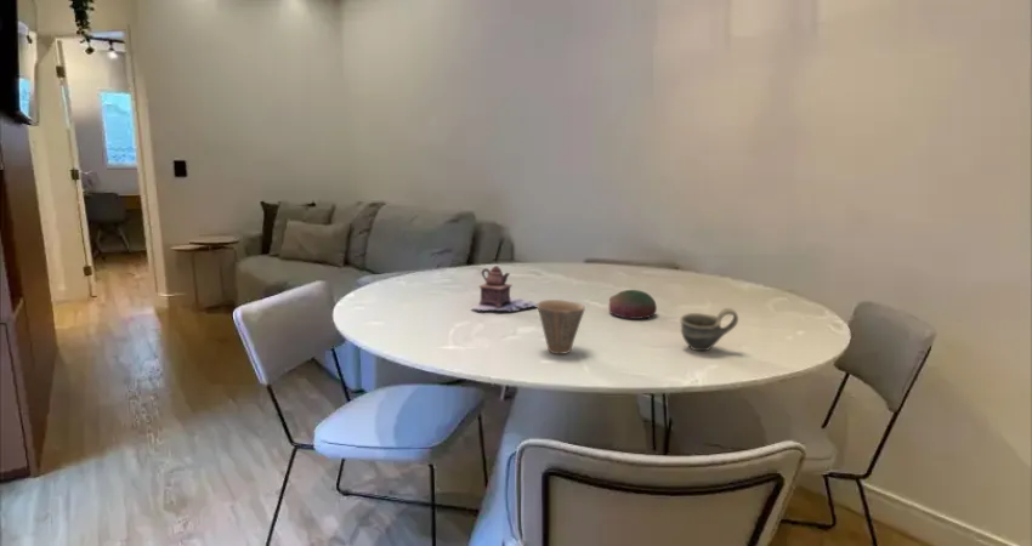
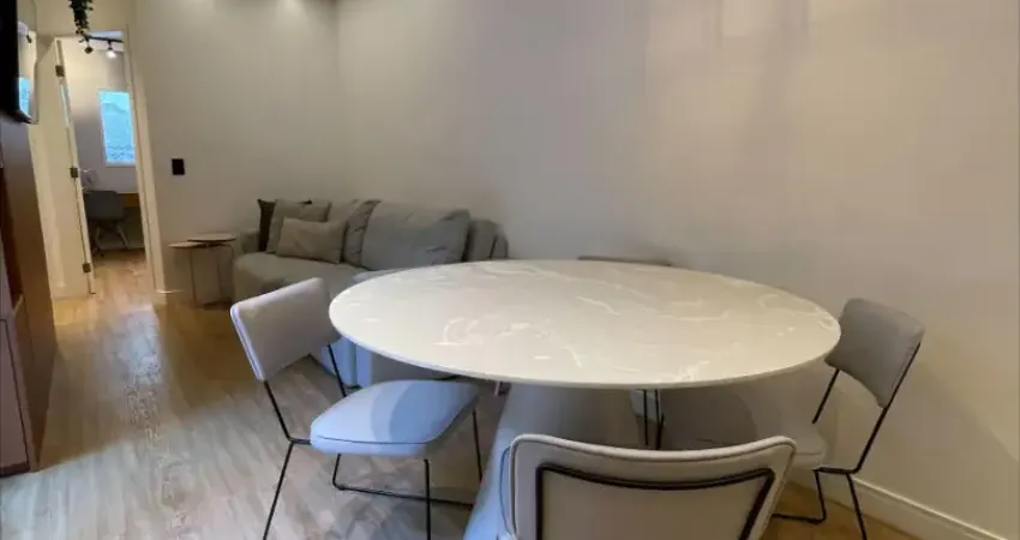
- bowl [608,289,658,320]
- cup [679,307,739,352]
- cup [537,298,586,356]
- teapot [470,265,538,312]
